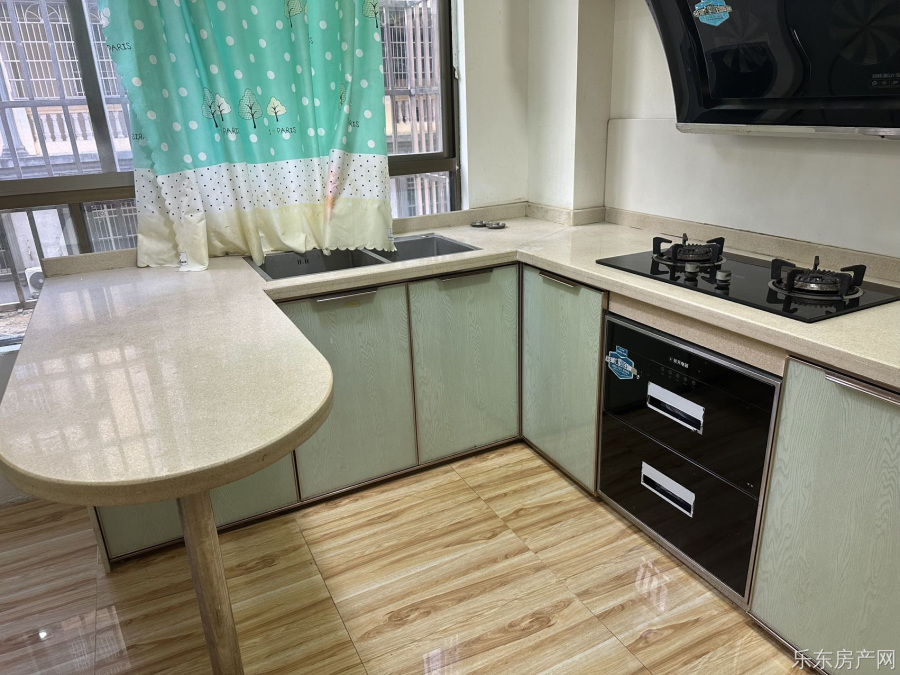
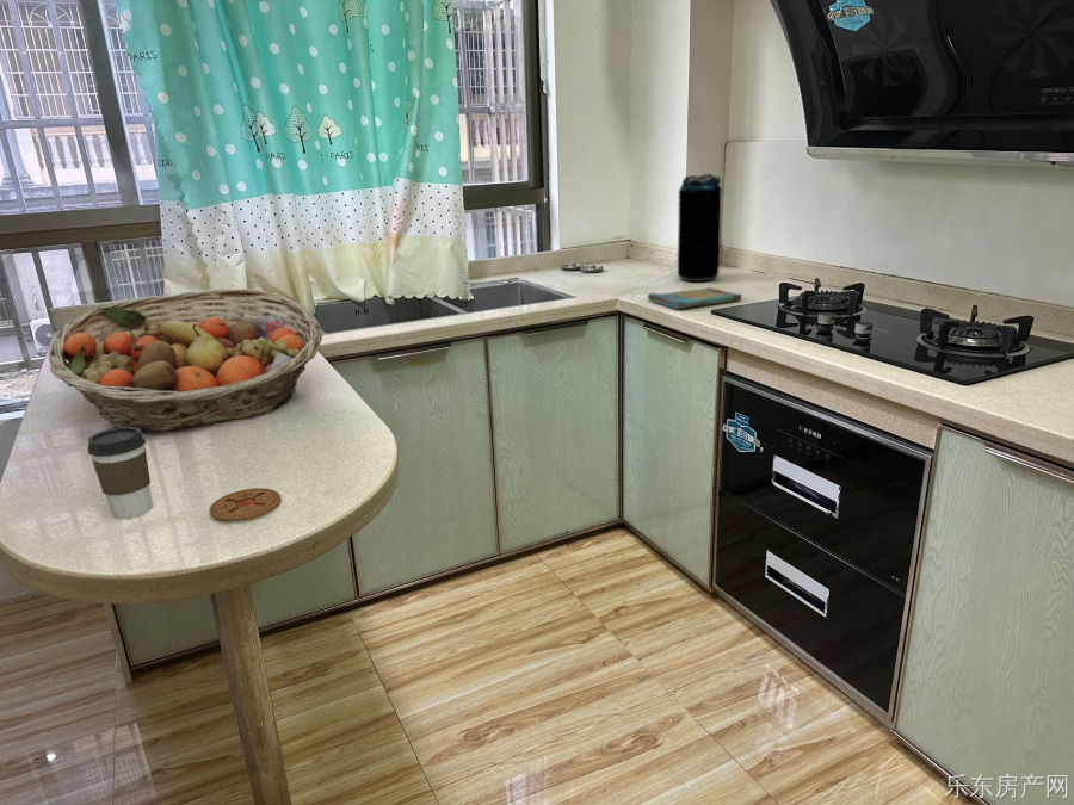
+ dish towel [647,286,743,310]
+ coffee cup [87,427,154,520]
+ beverage can [677,173,723,283]
+ fruit basket [47,287,323,434]
+ coaster [209,487,283,524]
